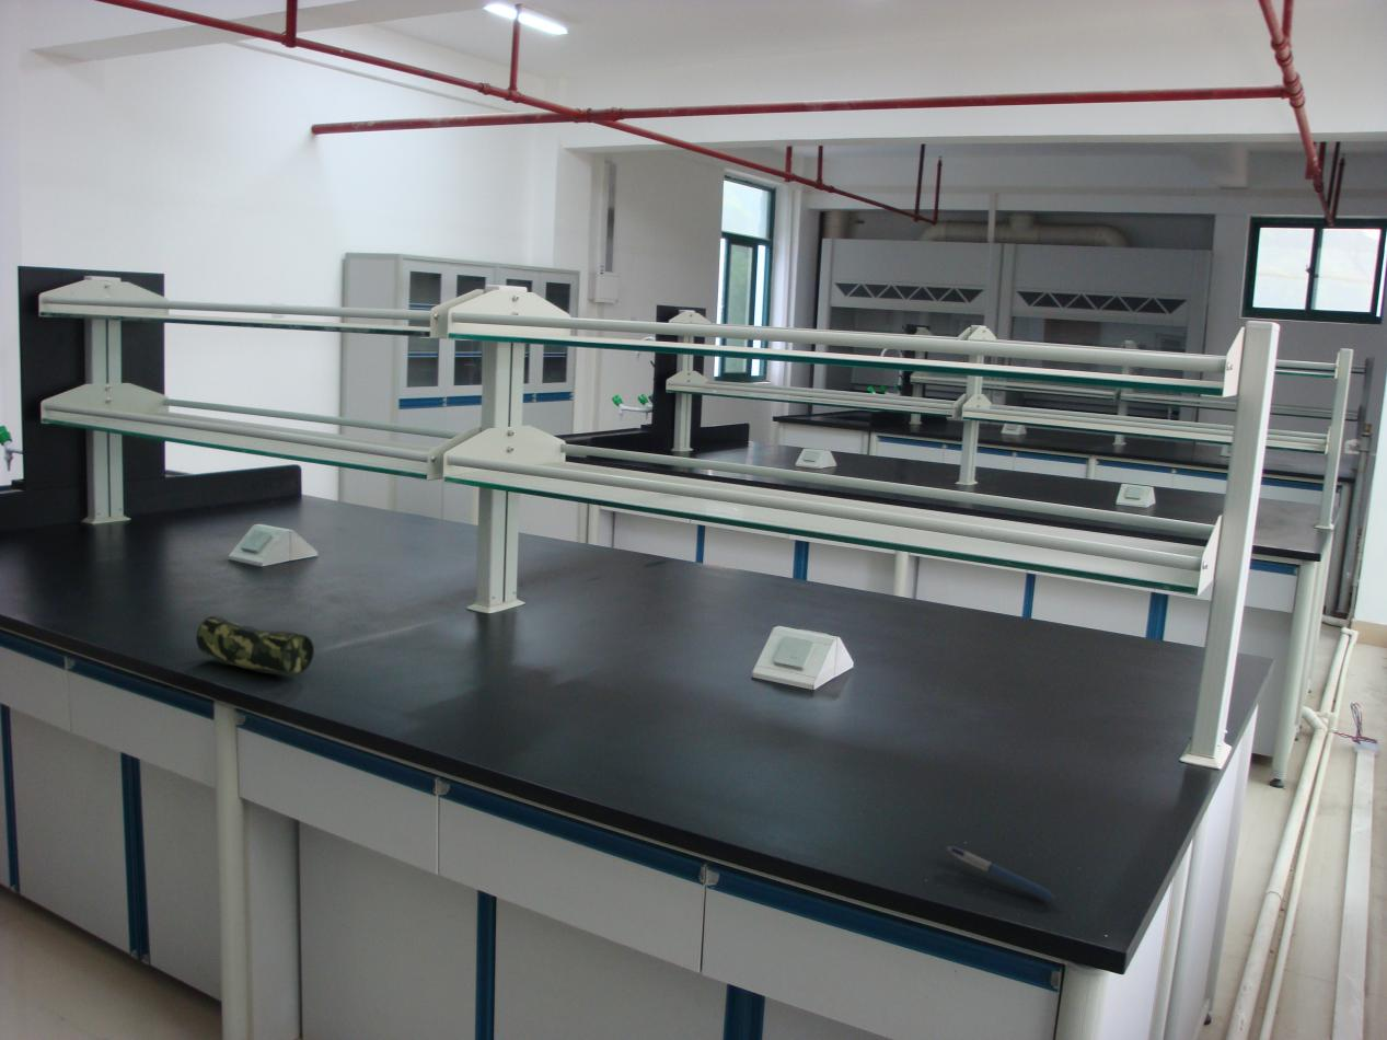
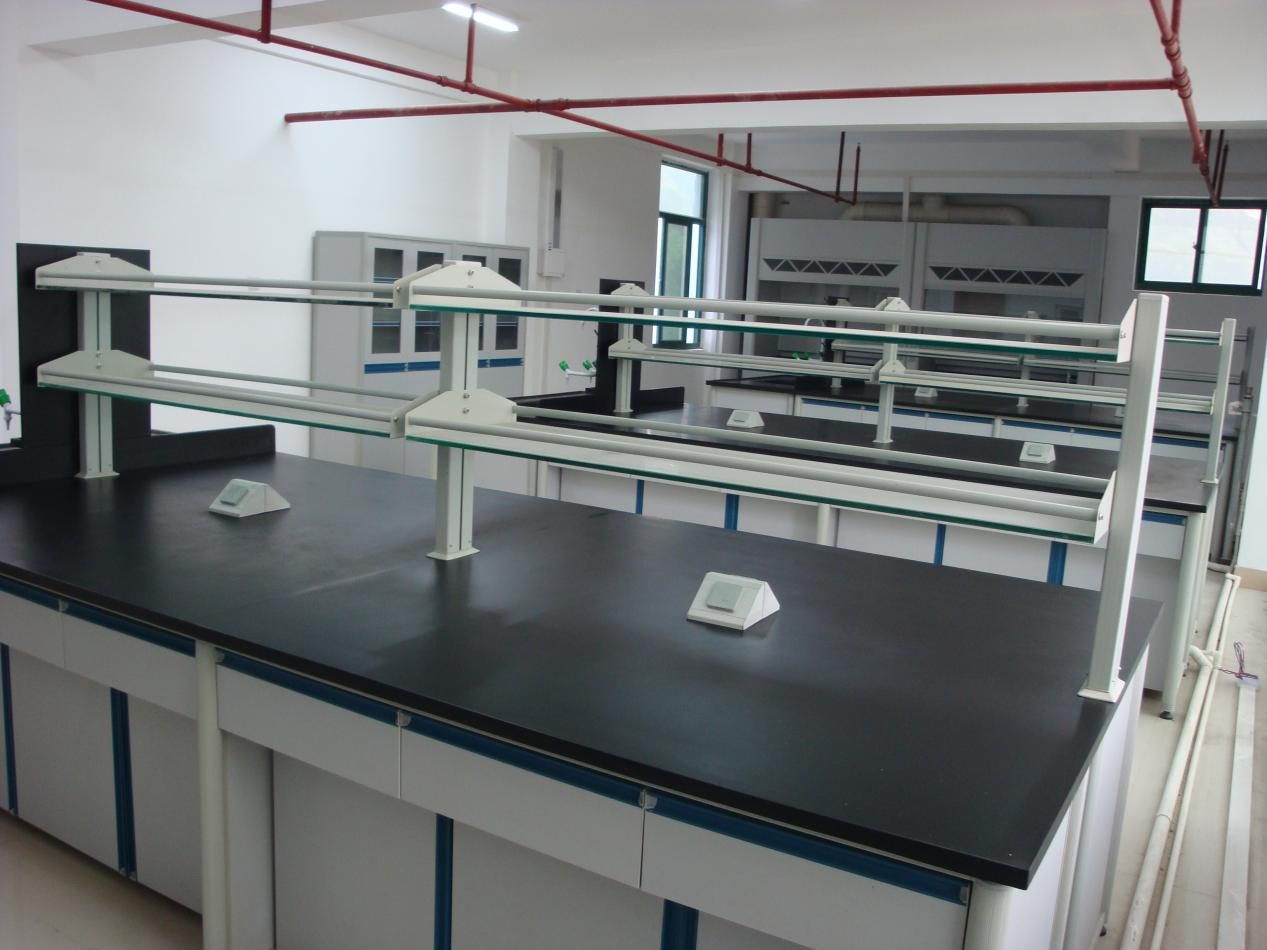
- pen [946,845,1056,900]
- pencil case [195,614,315,677]
